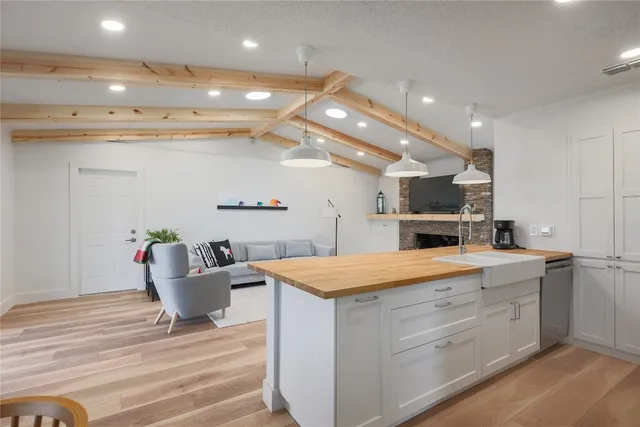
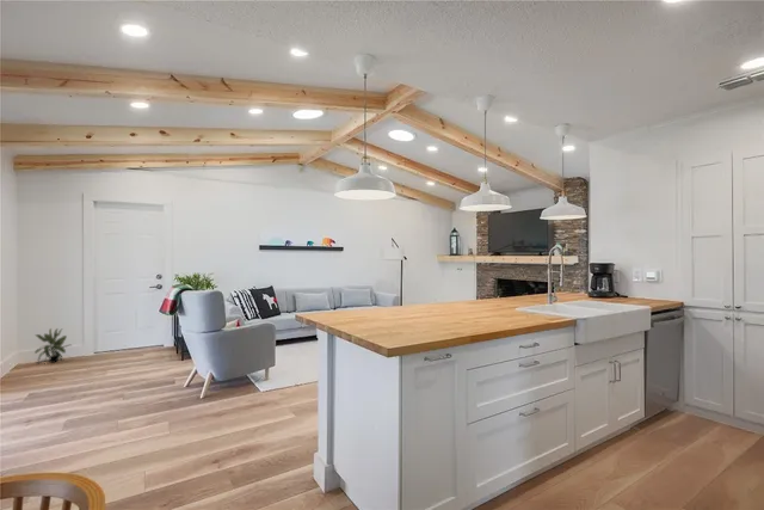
+ potted plant [33,327,72,364]
